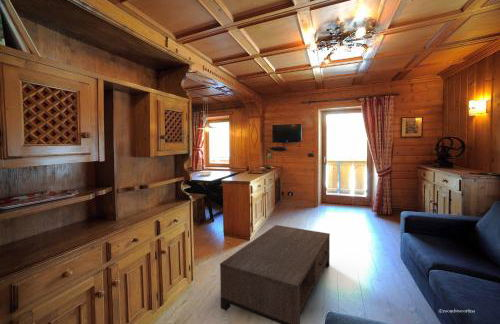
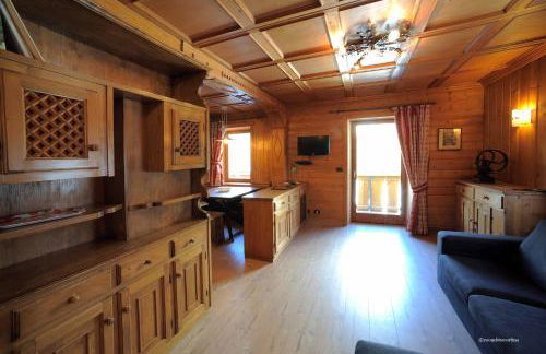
- coffee table [219,224,331,324]
